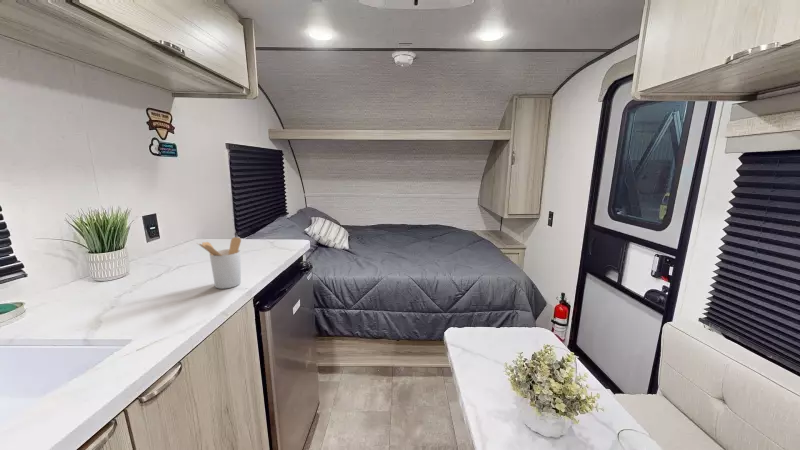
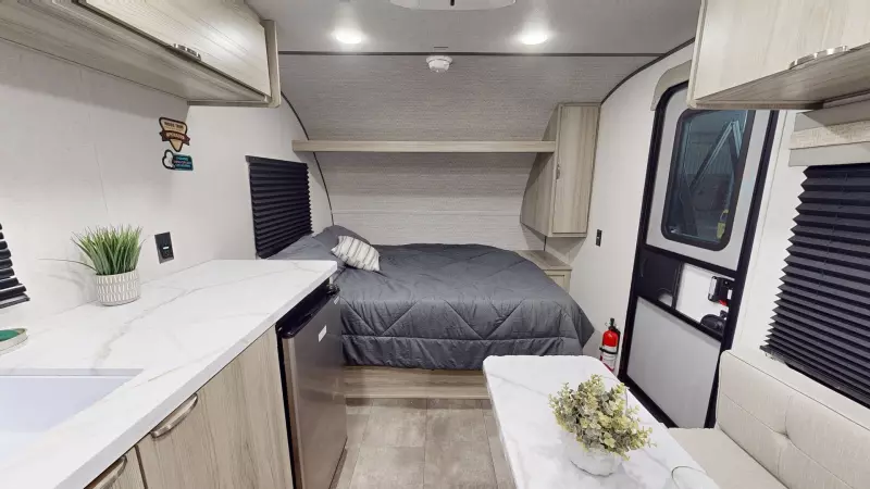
- utensil holder [196,236,242,290]
